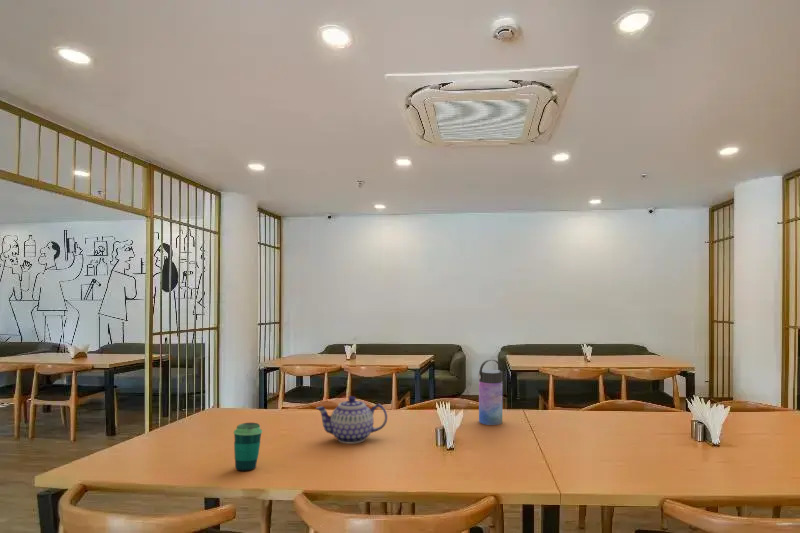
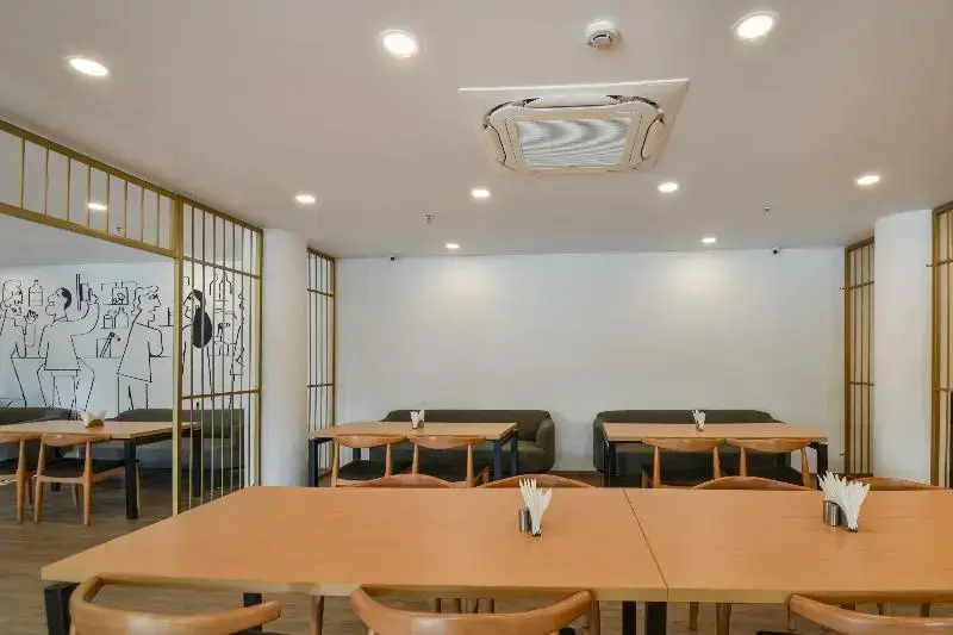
- teapot [315,395,388,445]
- cup [233,422,263,473]
- water bottle [477,358,504,426]
